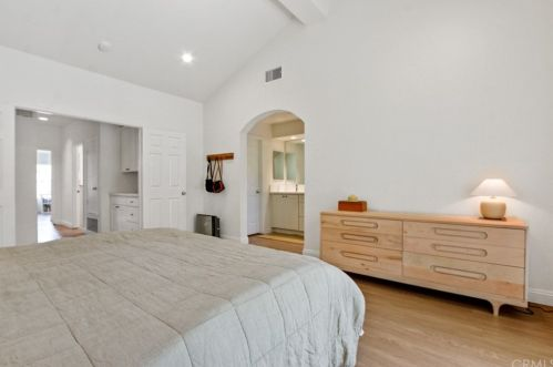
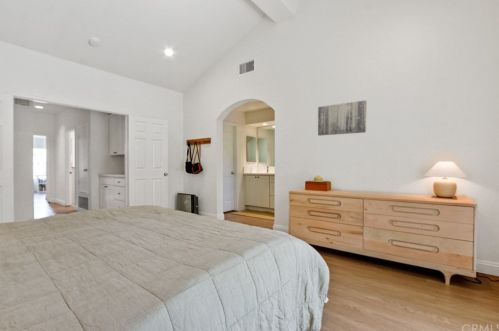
+ wall art [317,99,367,137]
